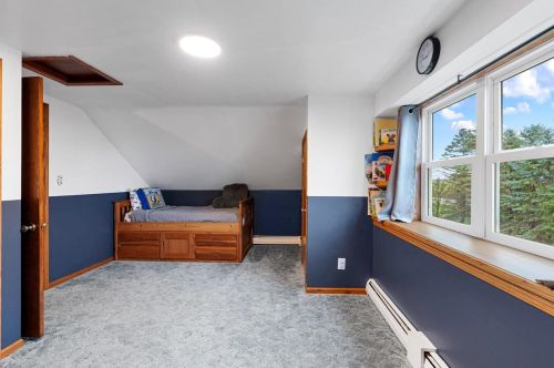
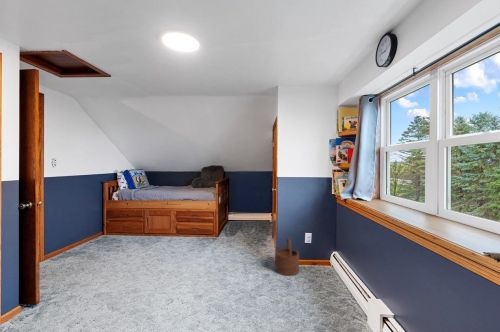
+ wooden bucket [274,237,300,277]
